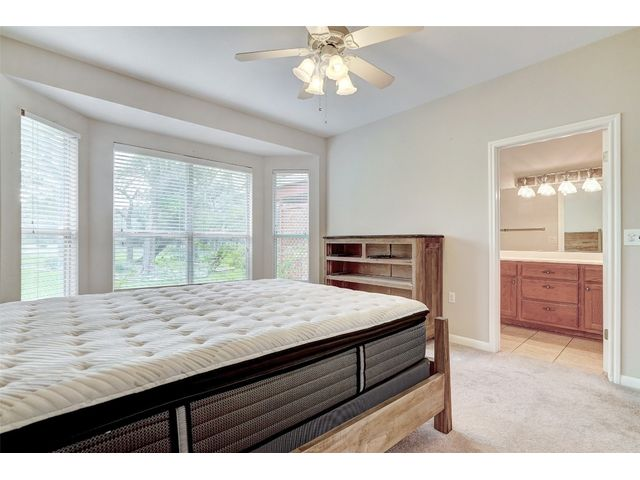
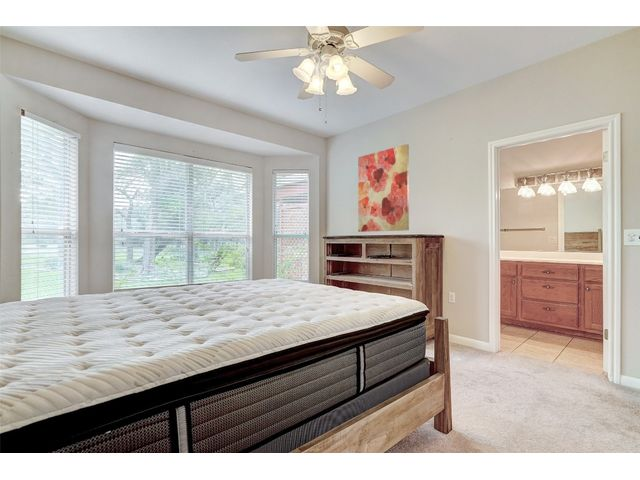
+ wall art [357,143,410,233]
